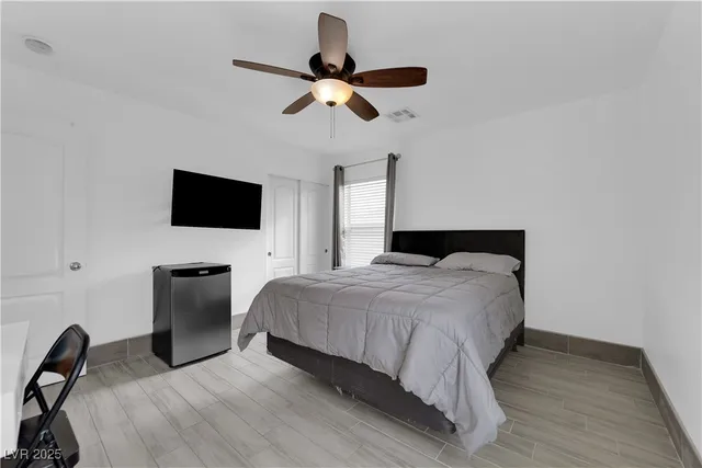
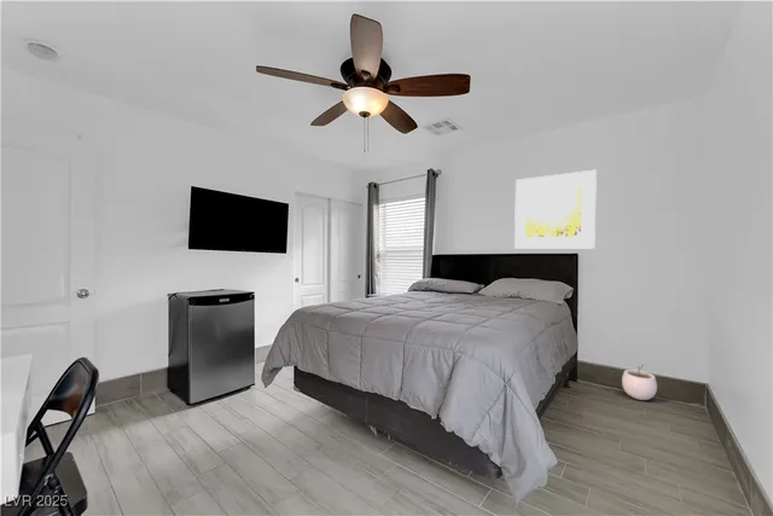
+ plant pot [621,363,658,401]
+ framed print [513,169,598,250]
